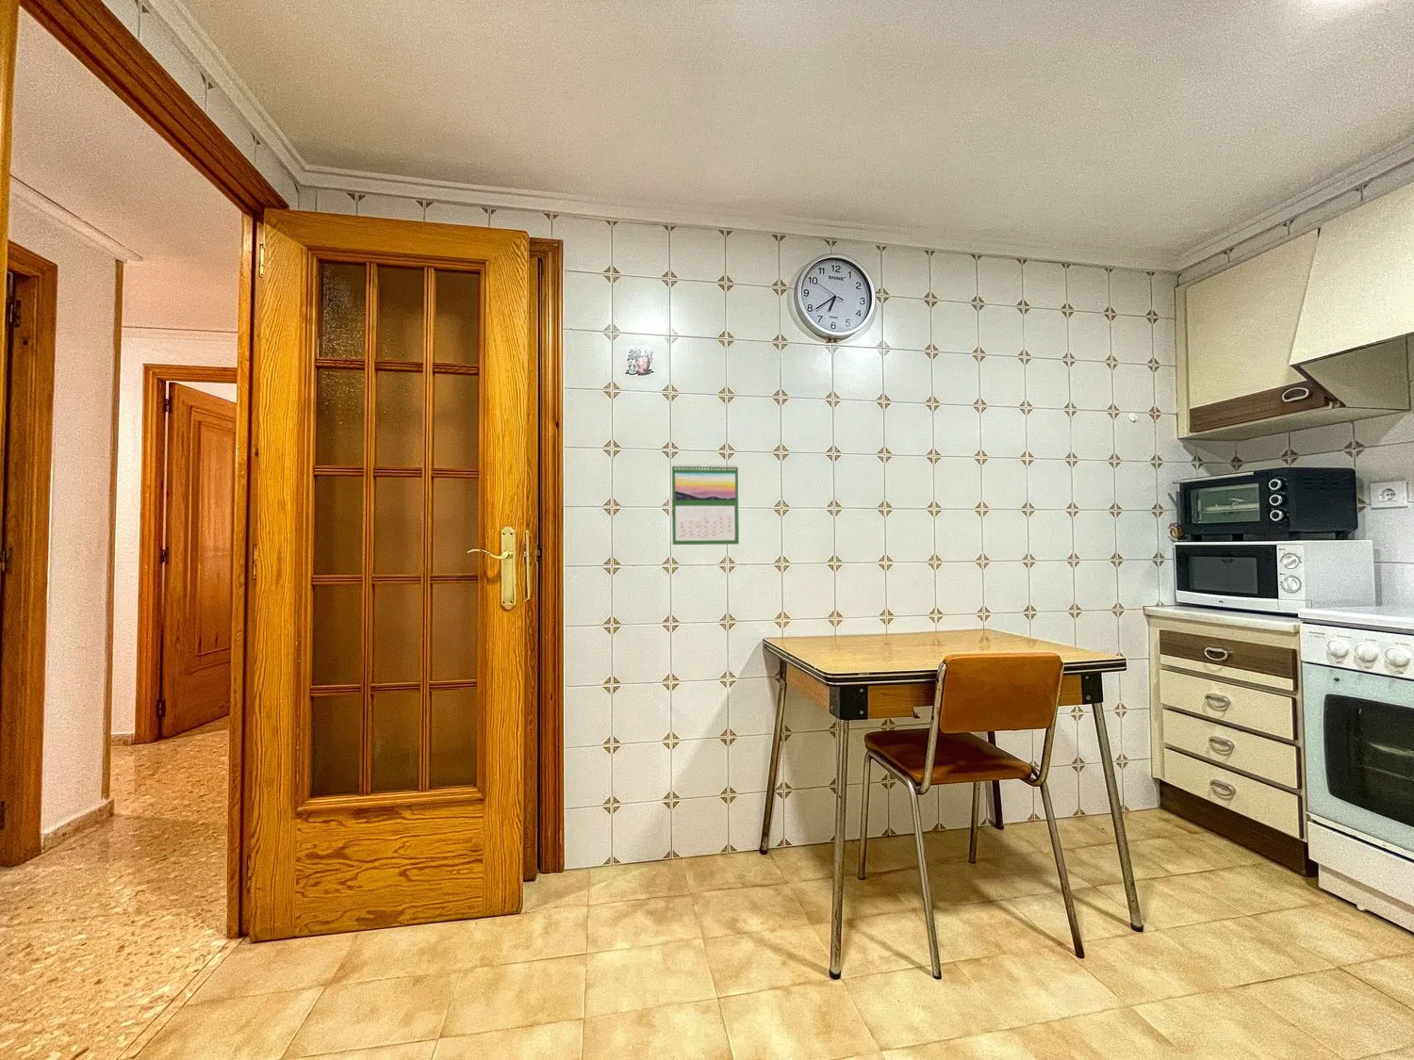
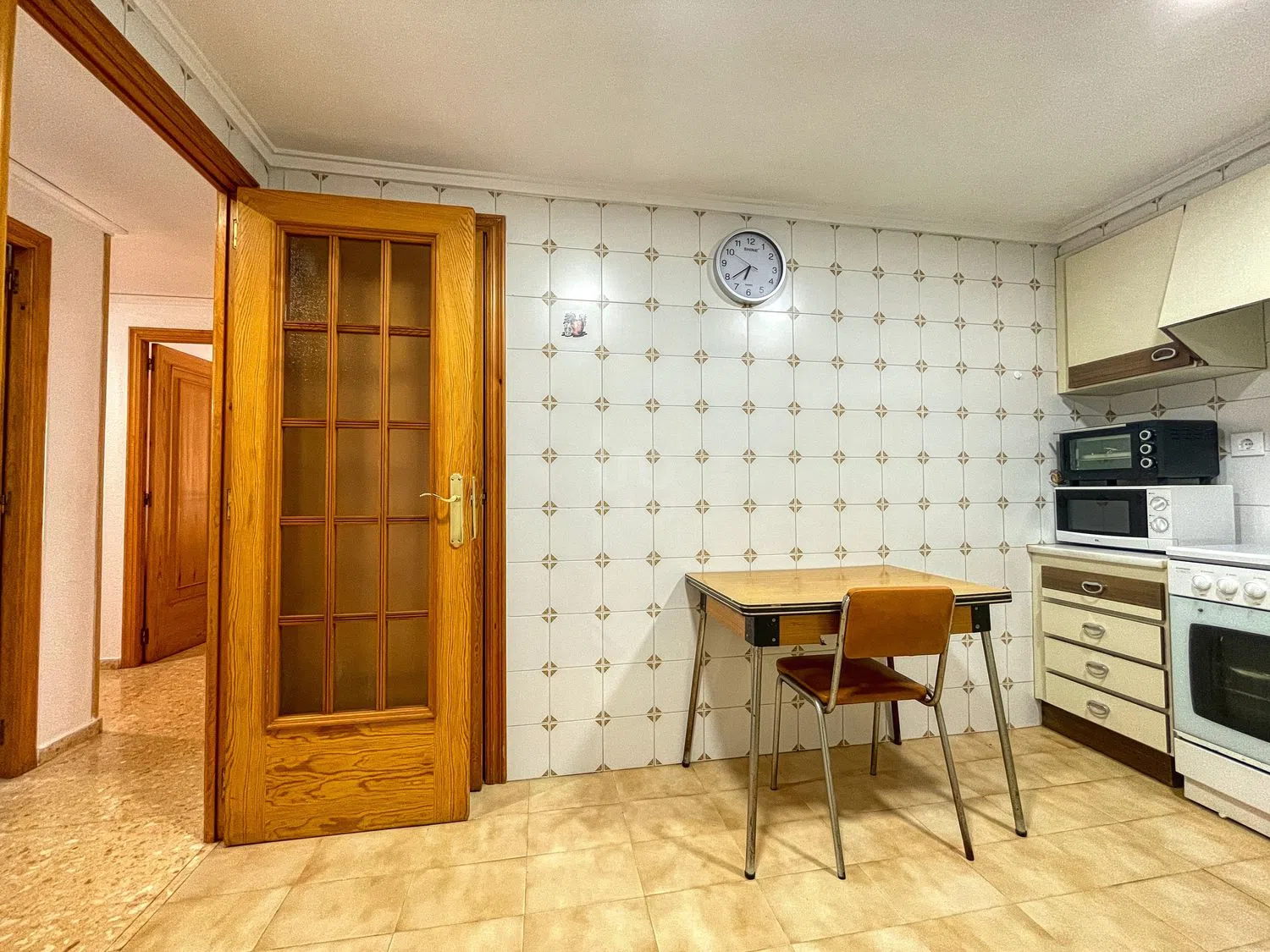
- calendar [671,462,740,546]
